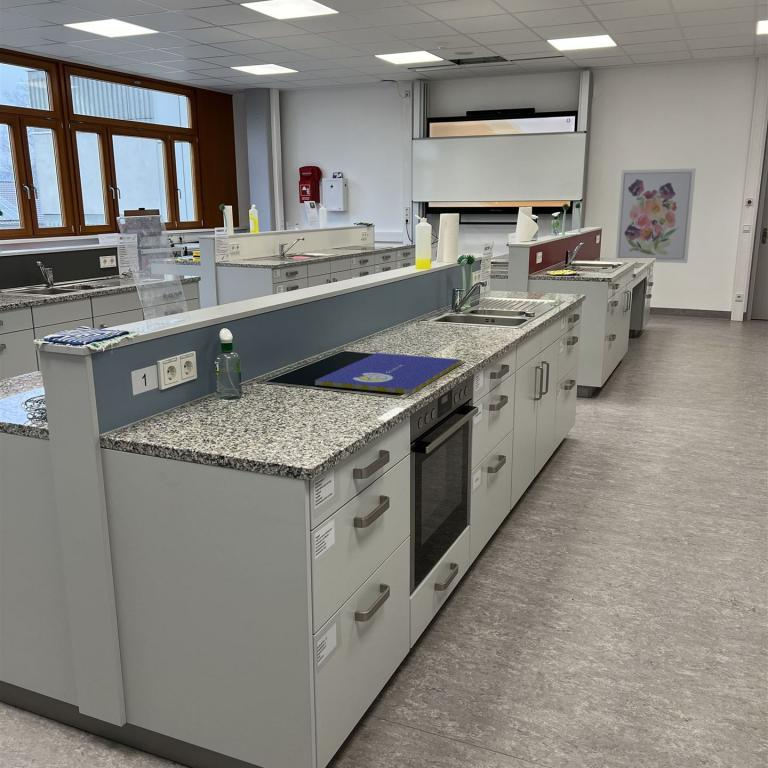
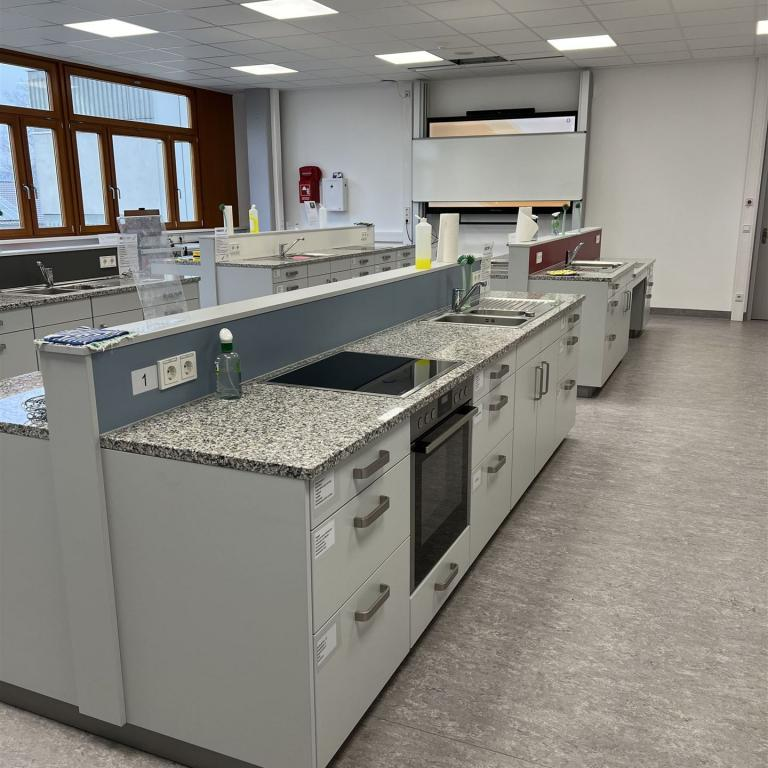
- booklet [314,352,462,395]
- wall art [615,168,697,264]
